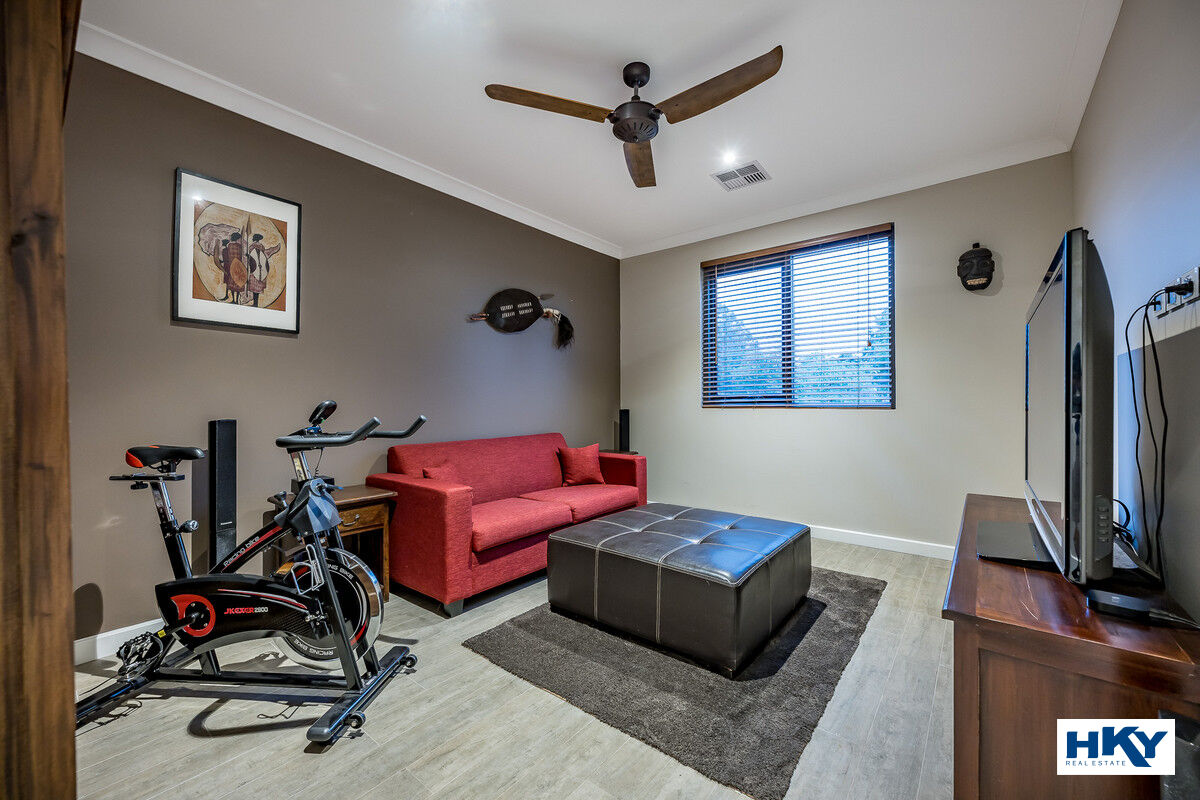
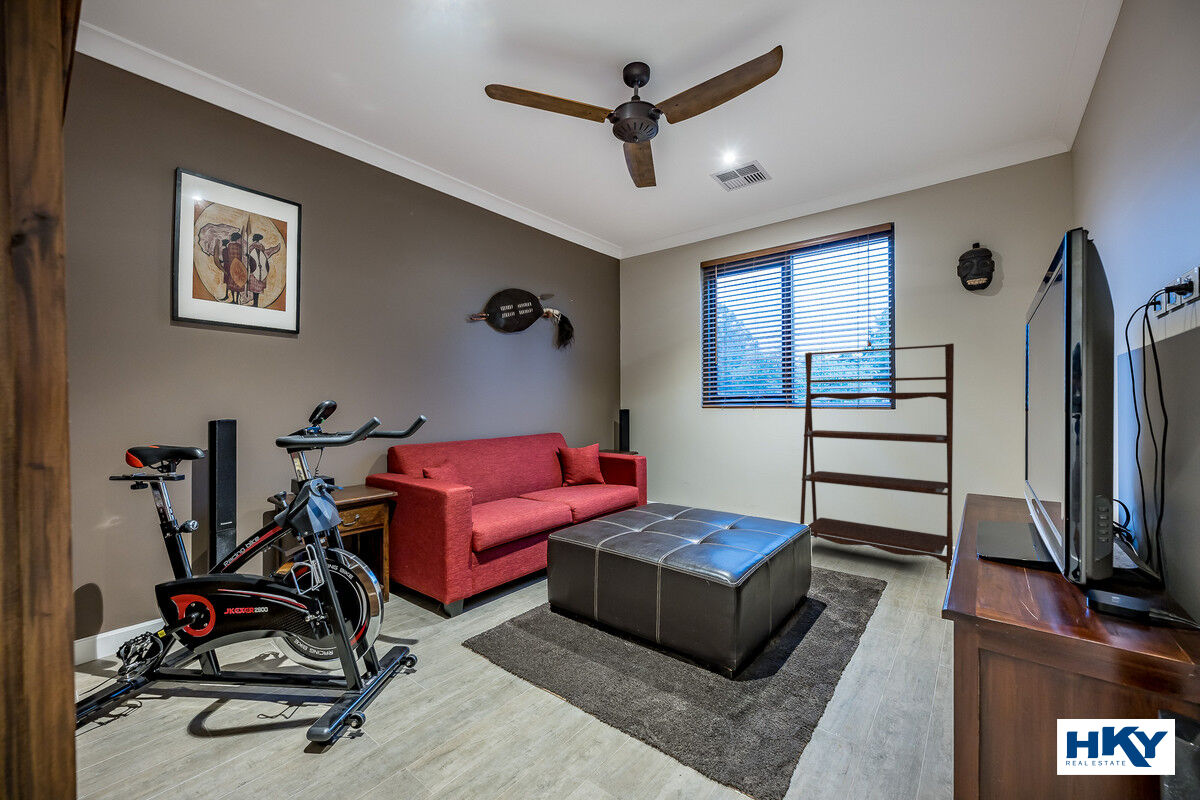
+ shelving unit [799,342,955,580]
